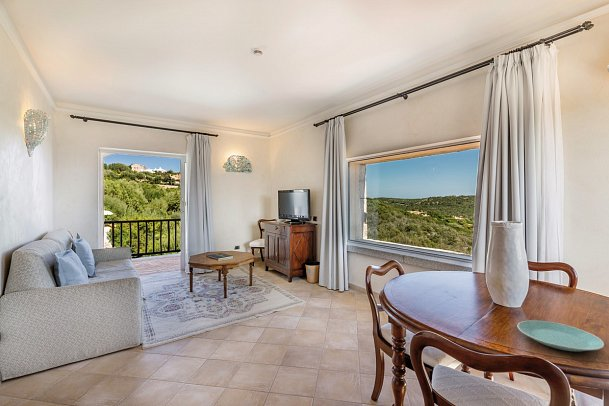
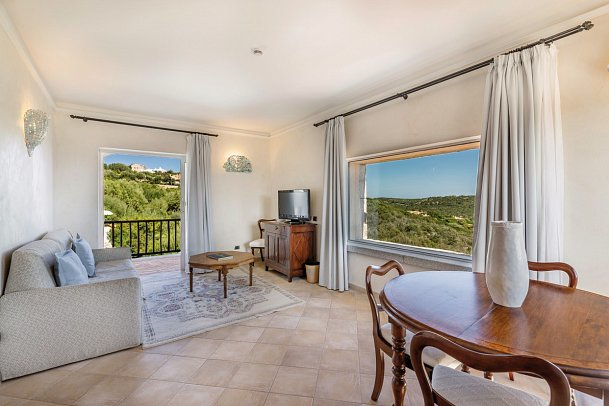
- plate [516,319,605,352]
